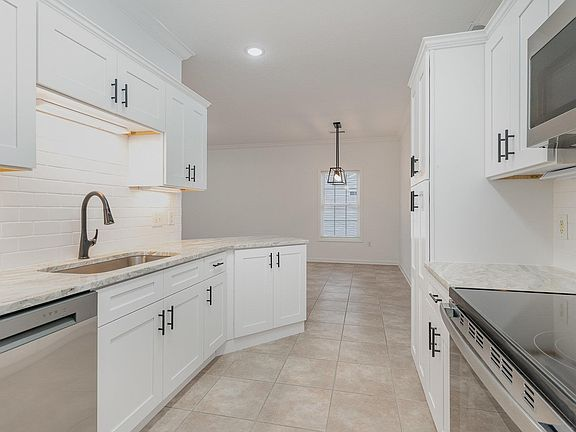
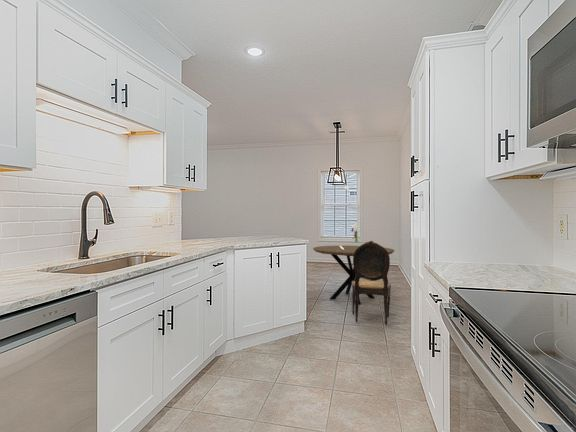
+ dining chair [351,240,392,326]
+ bouquet [339,223,361,249]
+ dining table [312,245,395,305]
